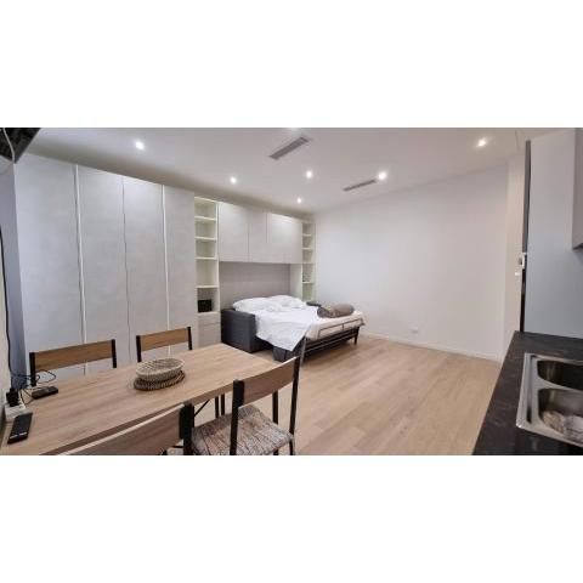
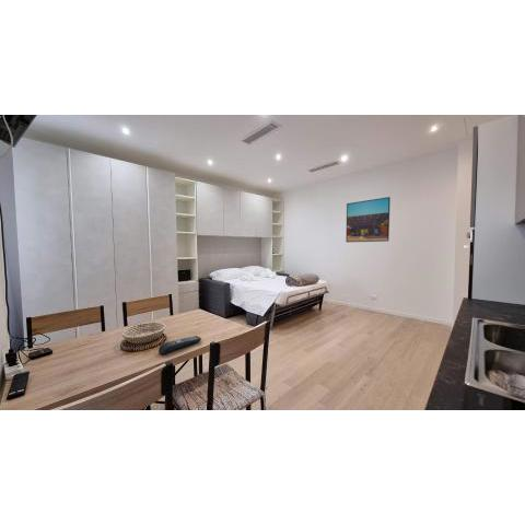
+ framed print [345,196,392,243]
+ remote control [158,335,202,355]
